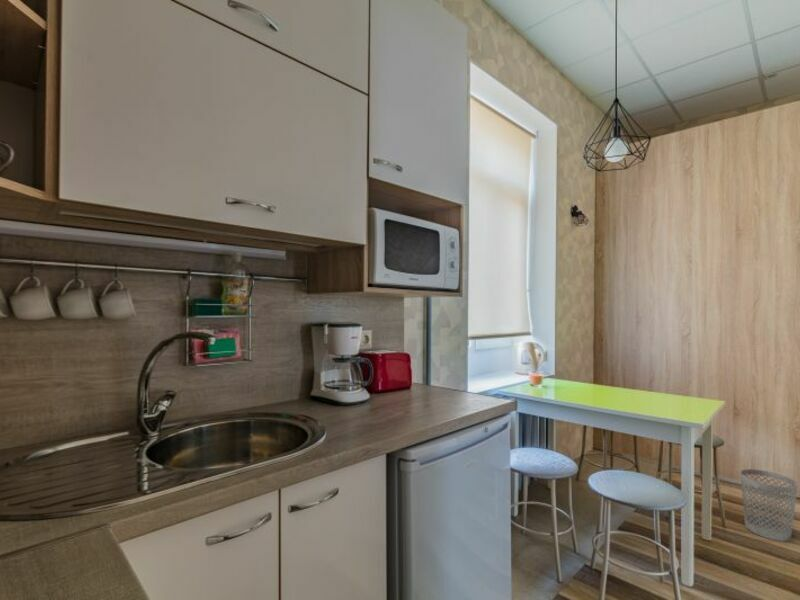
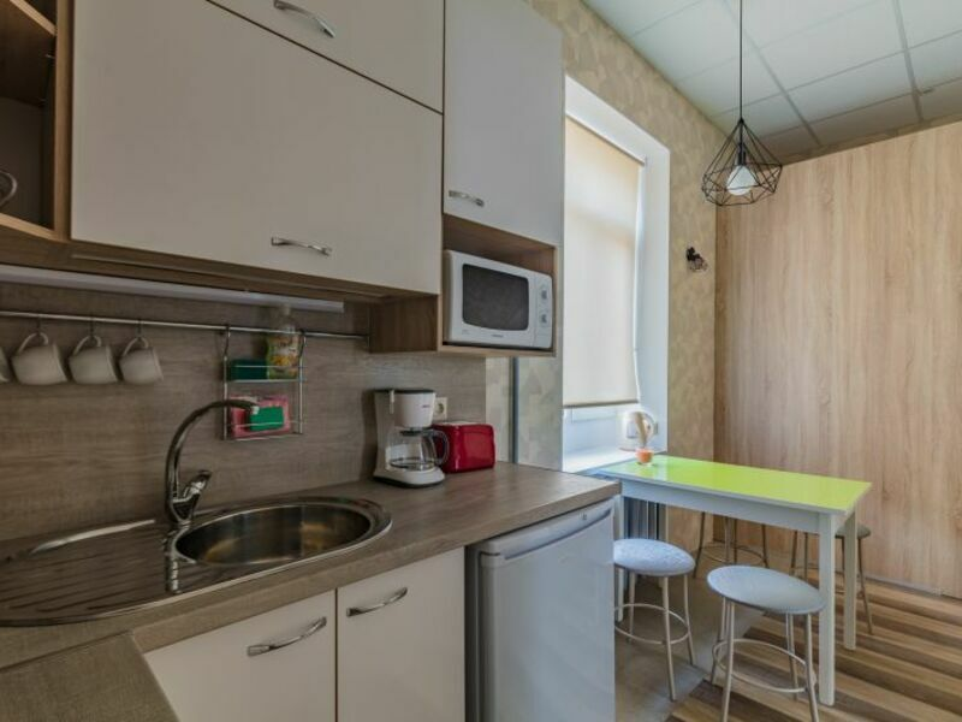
- wastebasket [739,468,799,542]
